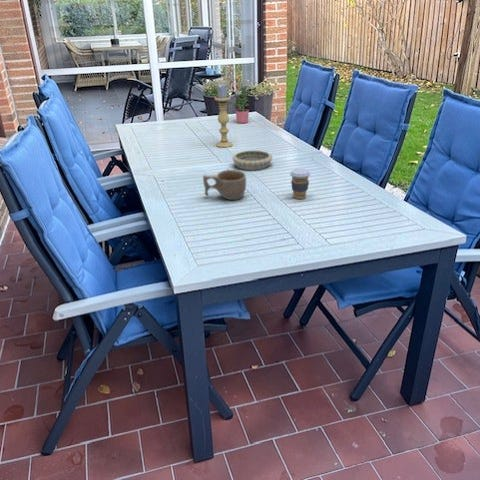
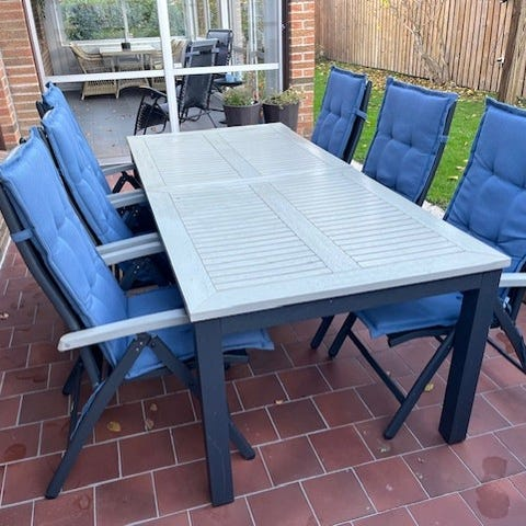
- potted plant [226,85,251,124]
- coffee cup [289,168,312,200]
- cup [202,169,247,201]
- candle holder [213,83,234,149]
- decorative bowl [231,149,274,171]
